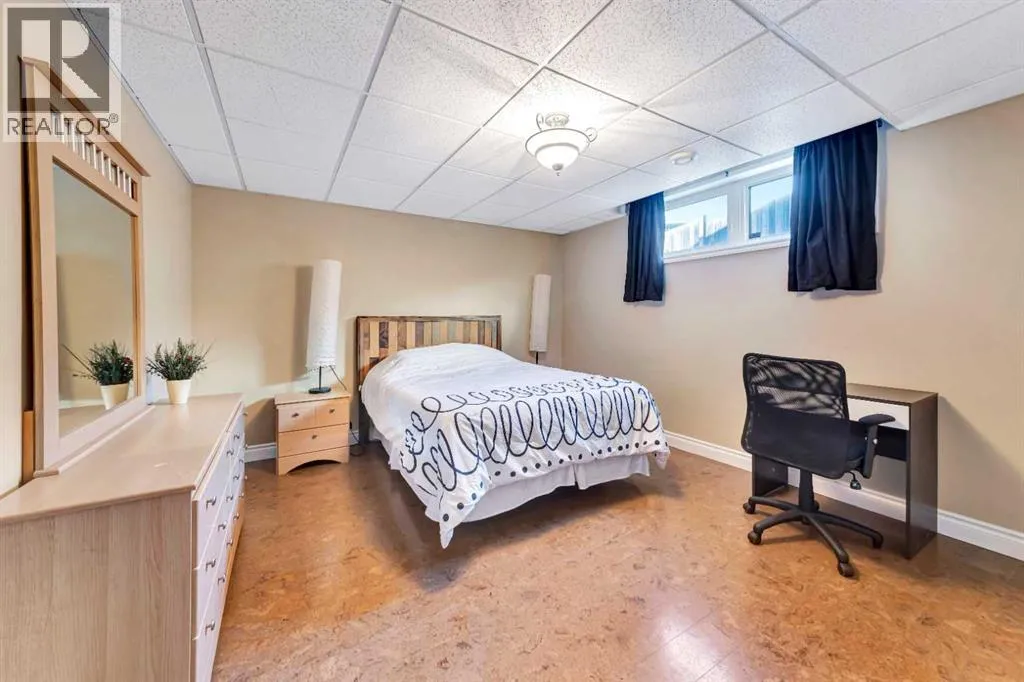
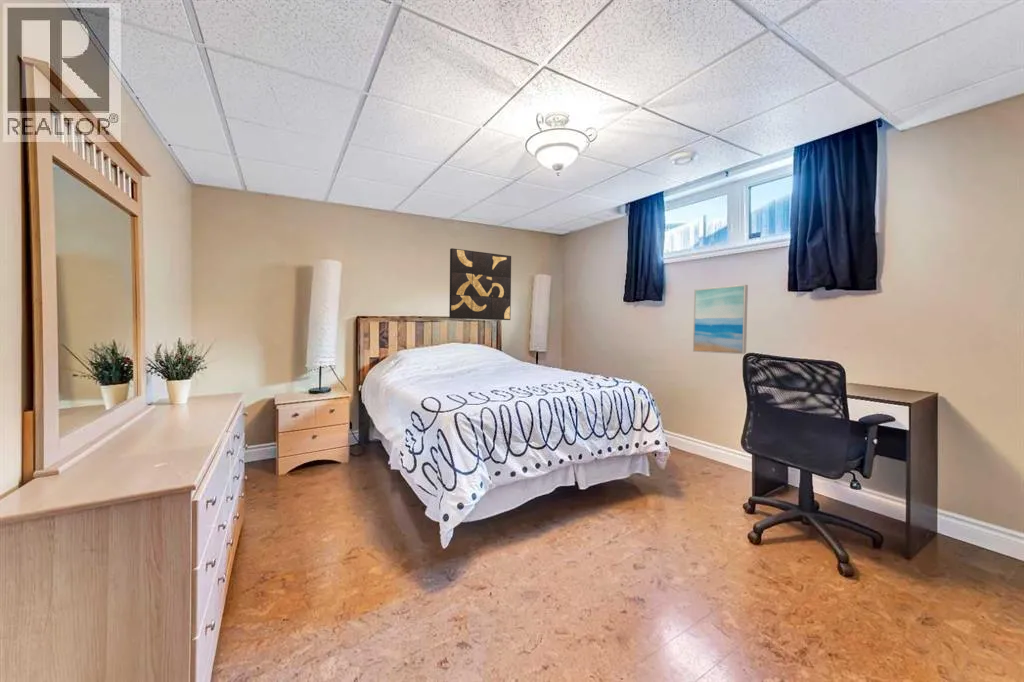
+ wall art [692,284,749,355]
+ wall art [448,247,512,321]
